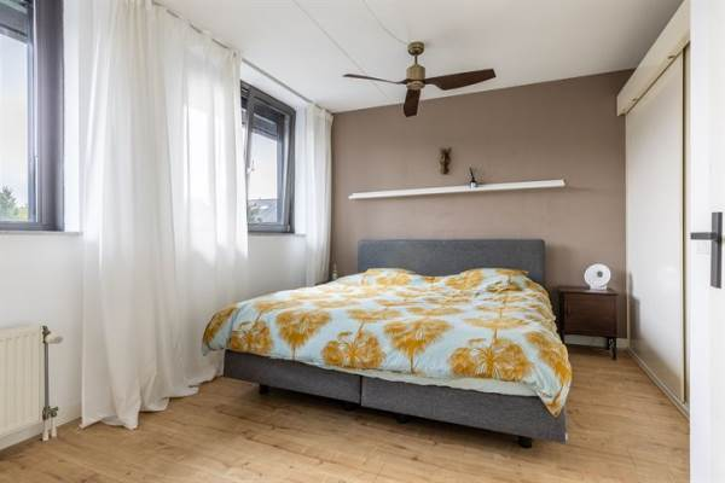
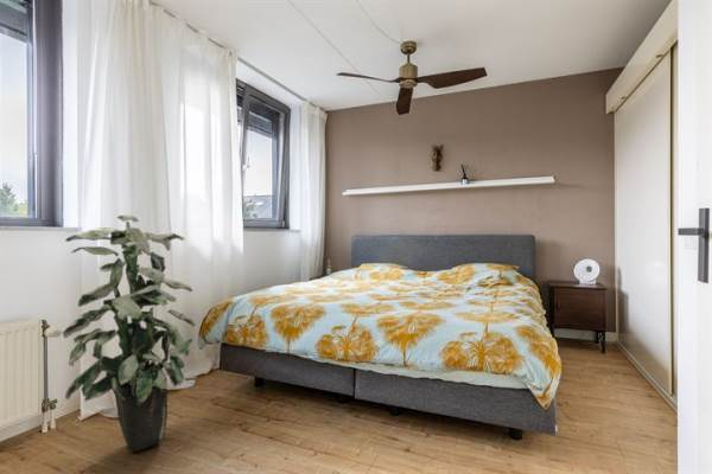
+ indoor plant [62,213,197,453]
